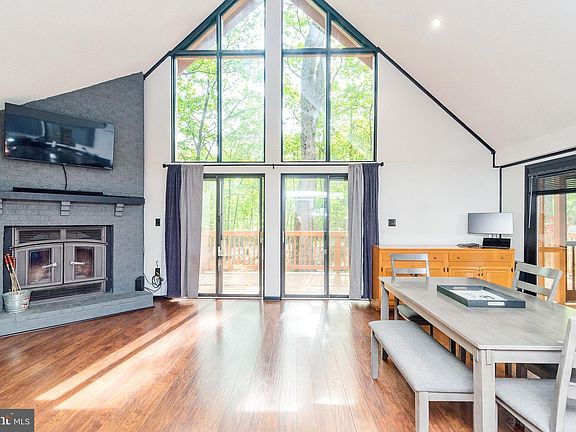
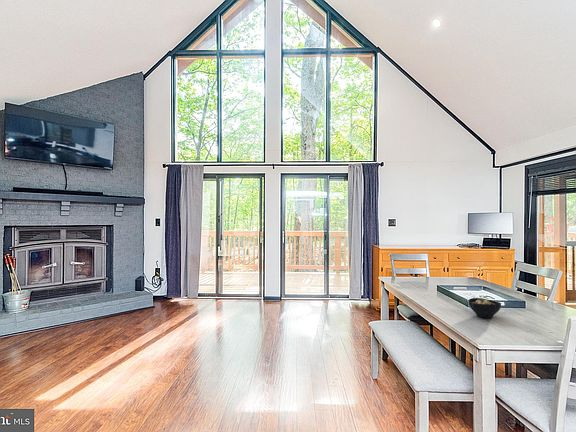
+ bowl [467,297,502,319]
